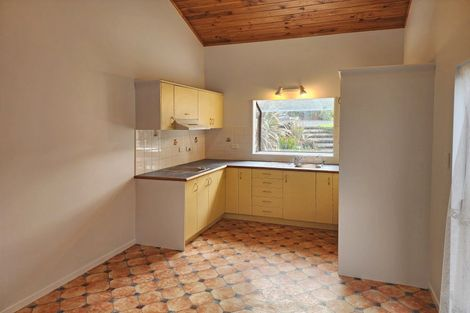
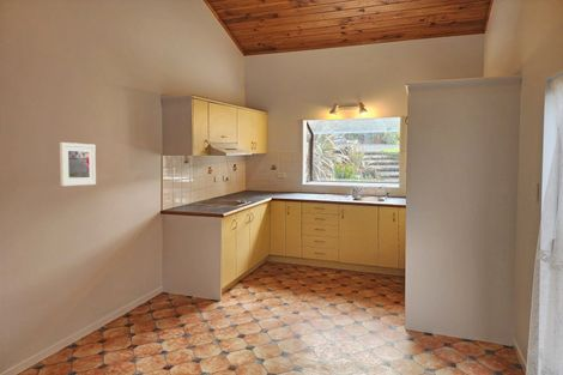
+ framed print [59,141,97,187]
